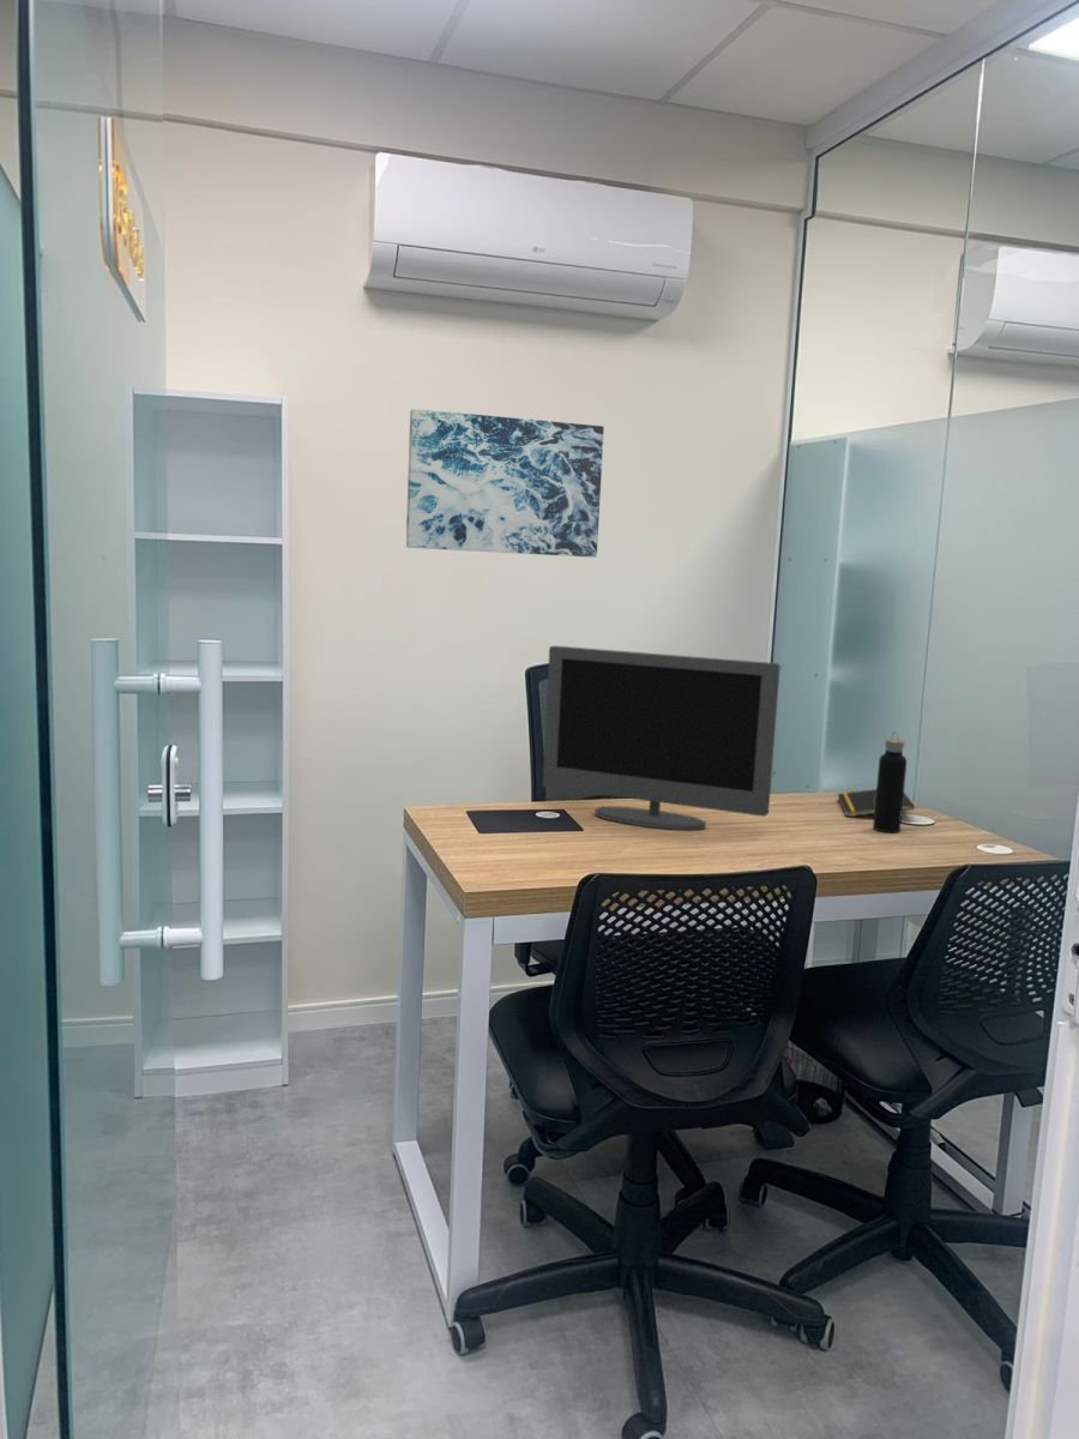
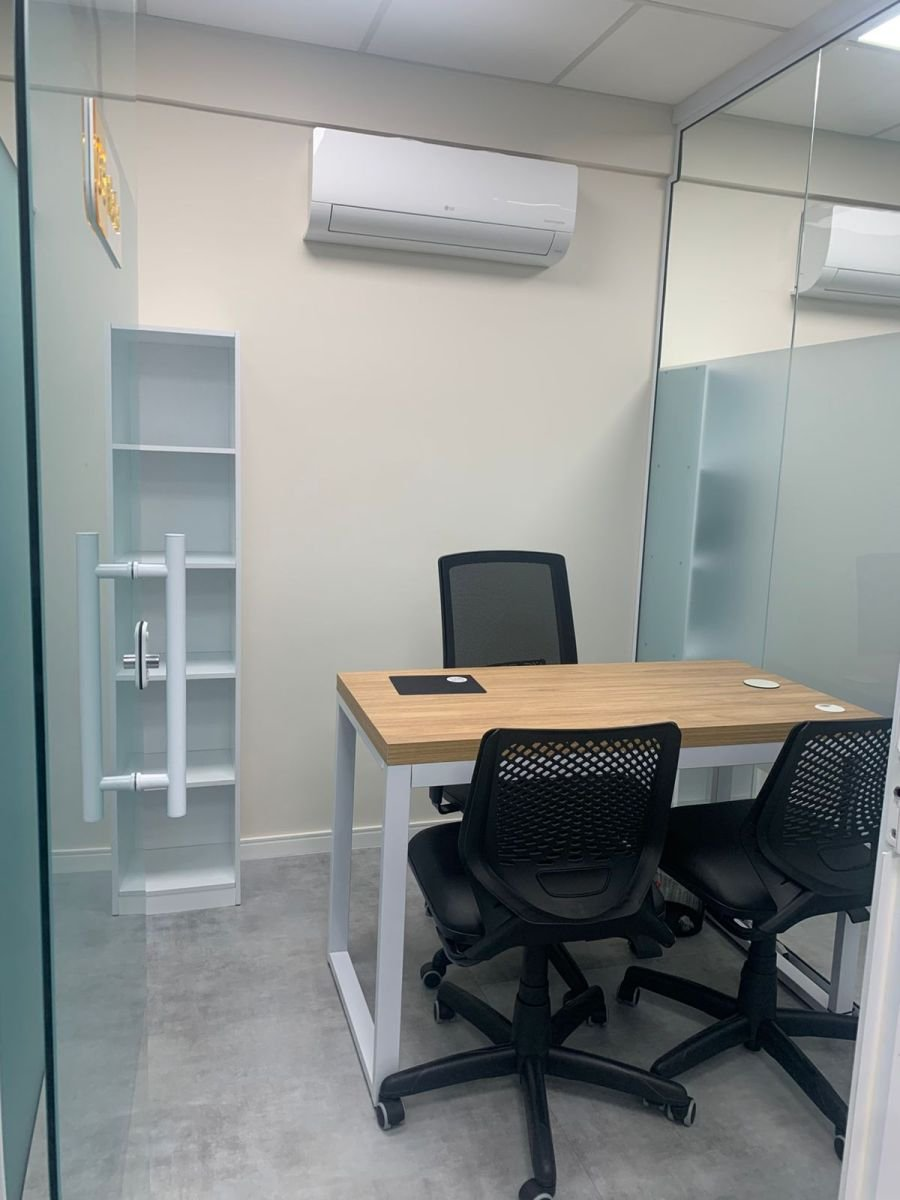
- wall art [405,408,605,559]
- notepad [837,788,916,818]
- monitor [542,645,782,831]
- water bottle [872,730,908,833]
